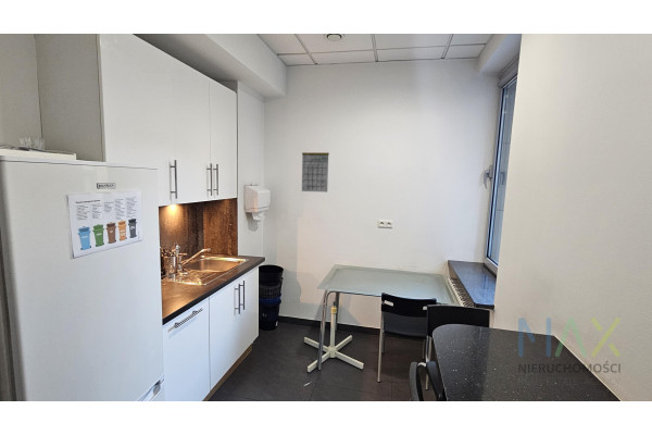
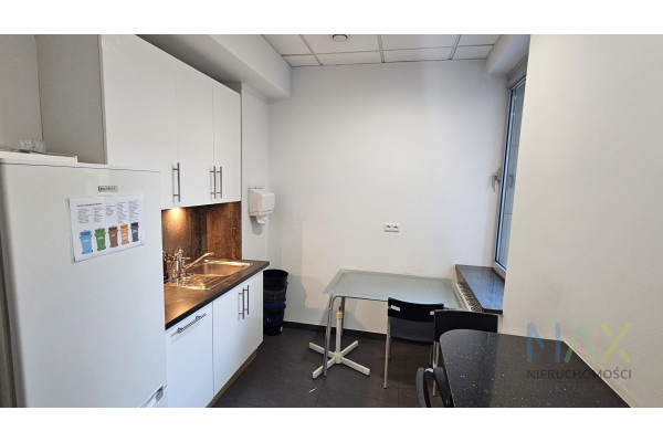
- calendar [301,142,330,194]
